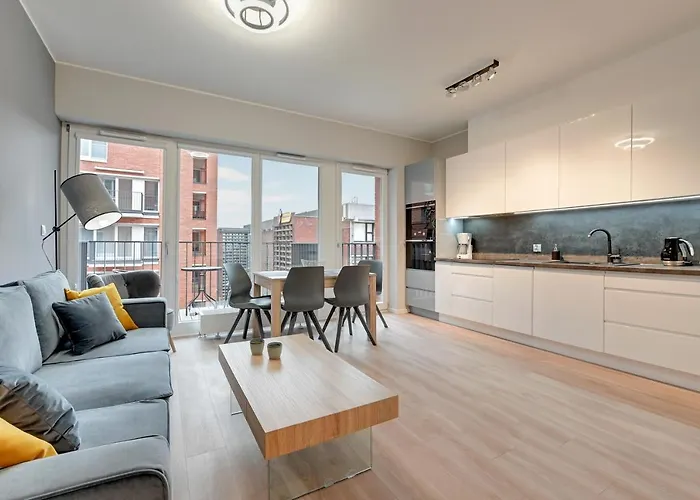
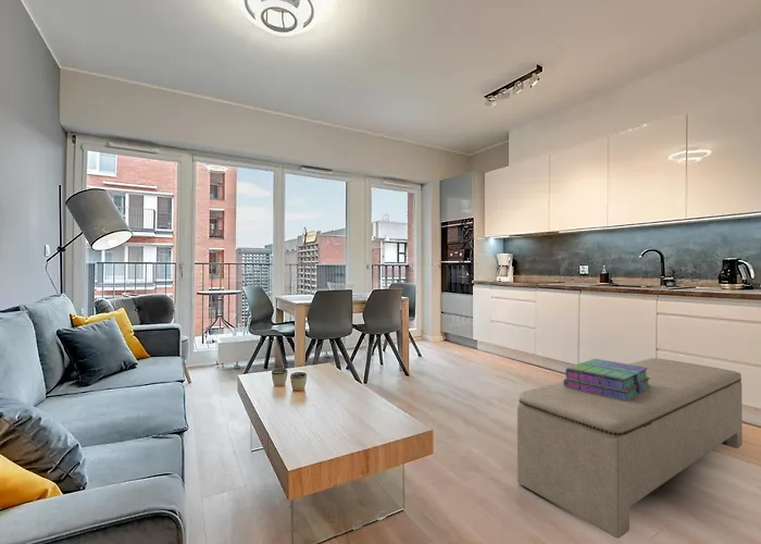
+ stack of books [562,358,651,401]
+ bench [516,357,744,540]
